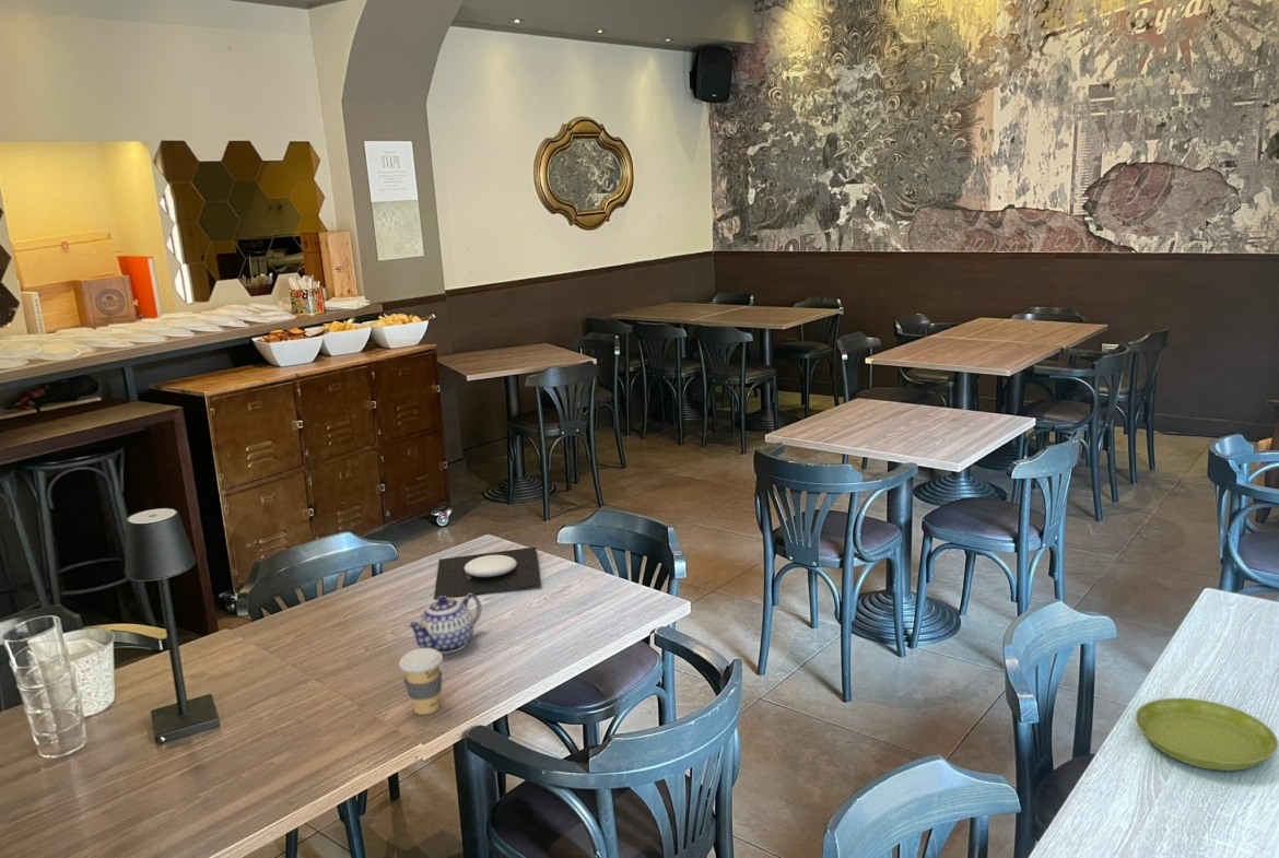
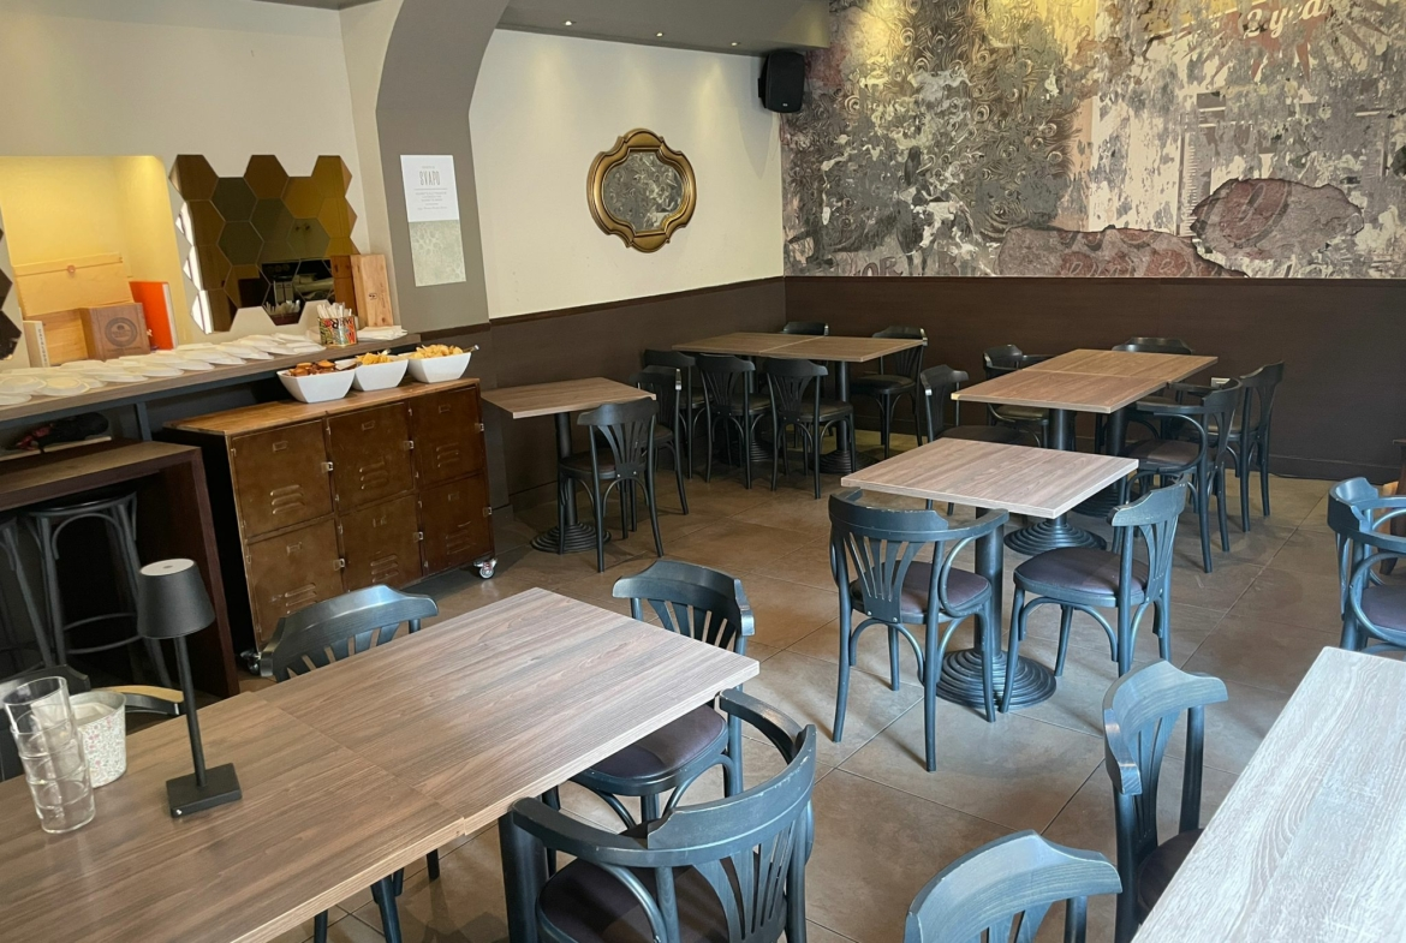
- teapot [406,593,482,655]
- saucer [1135,697,1279,772]
- coffee cup [398,647,444,716]
- plate [433,546,542,600]
